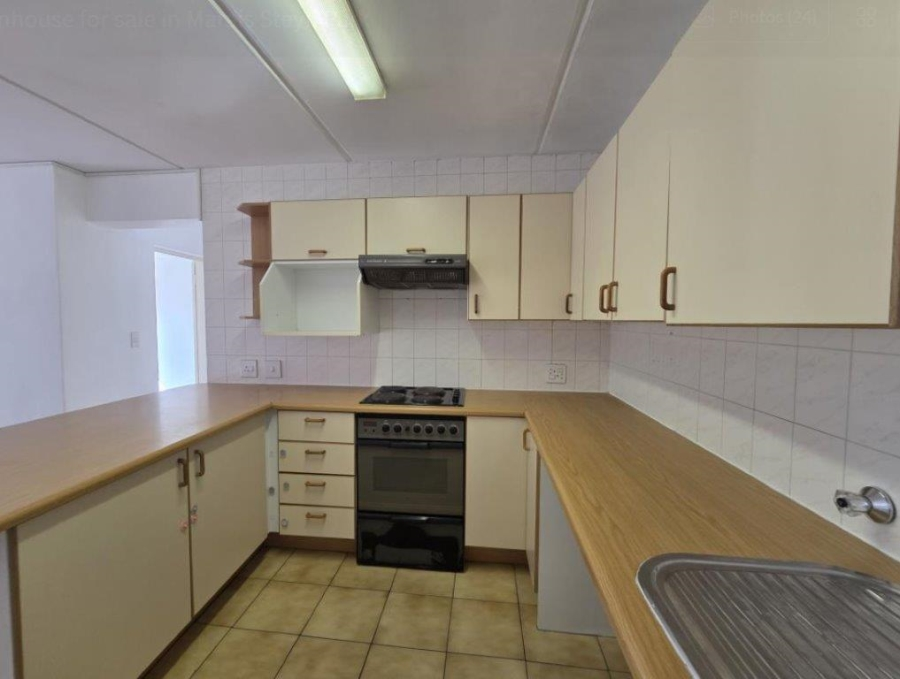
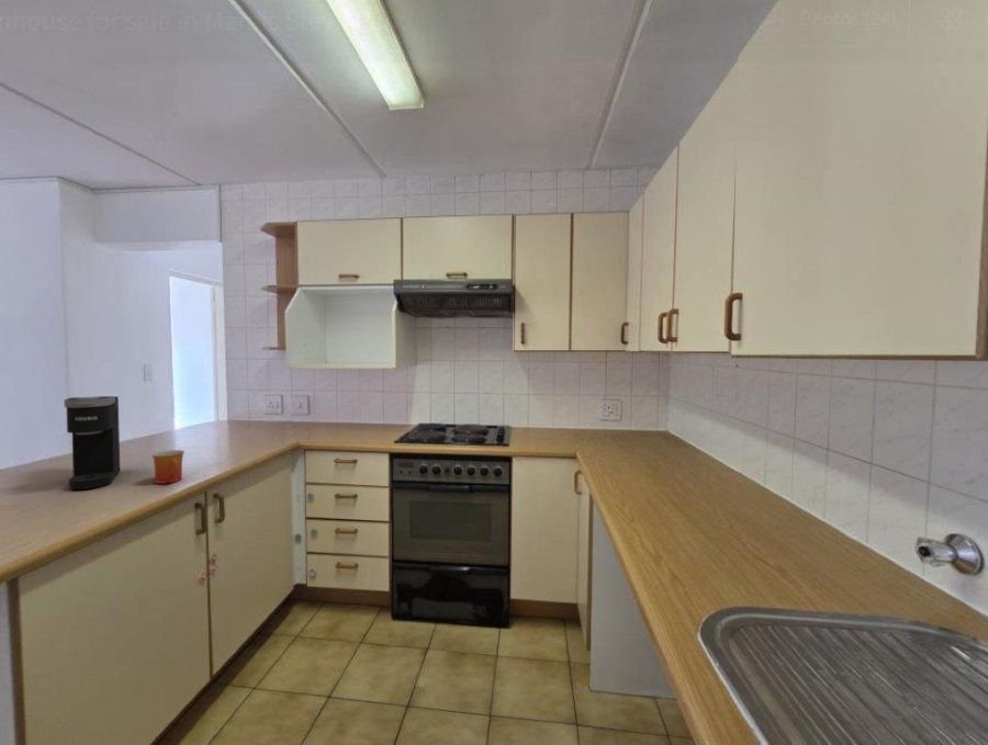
+ coffee maker [63,395,121,490]
+ mug [150,449,186,485]
